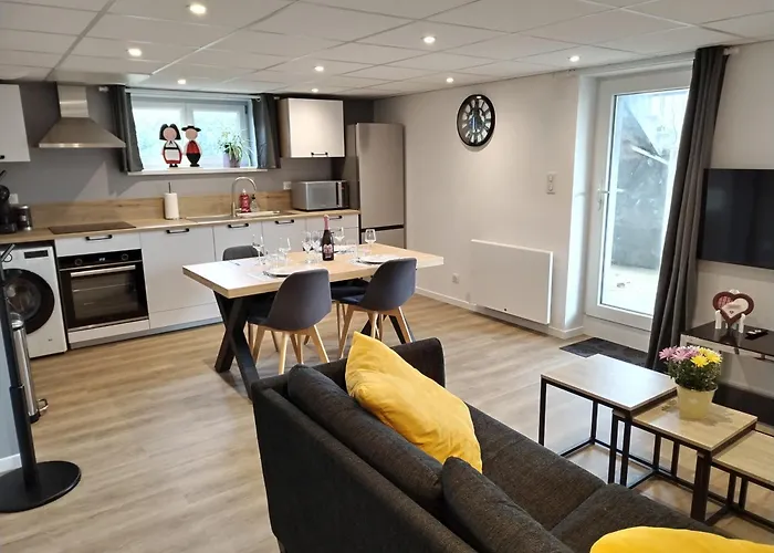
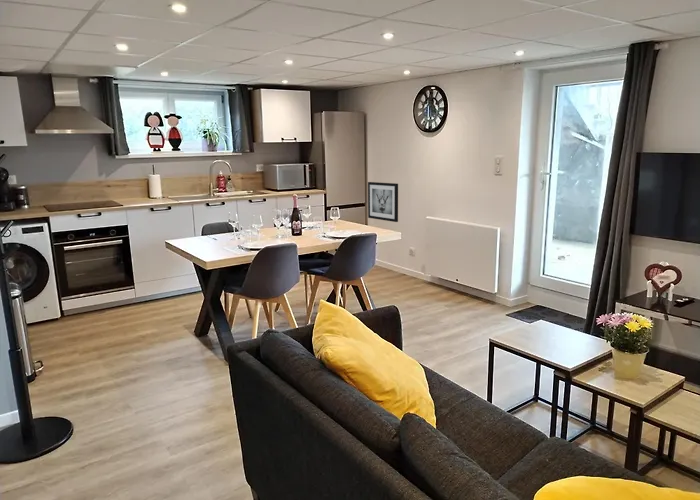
+ wall art [367,181,399,223]
